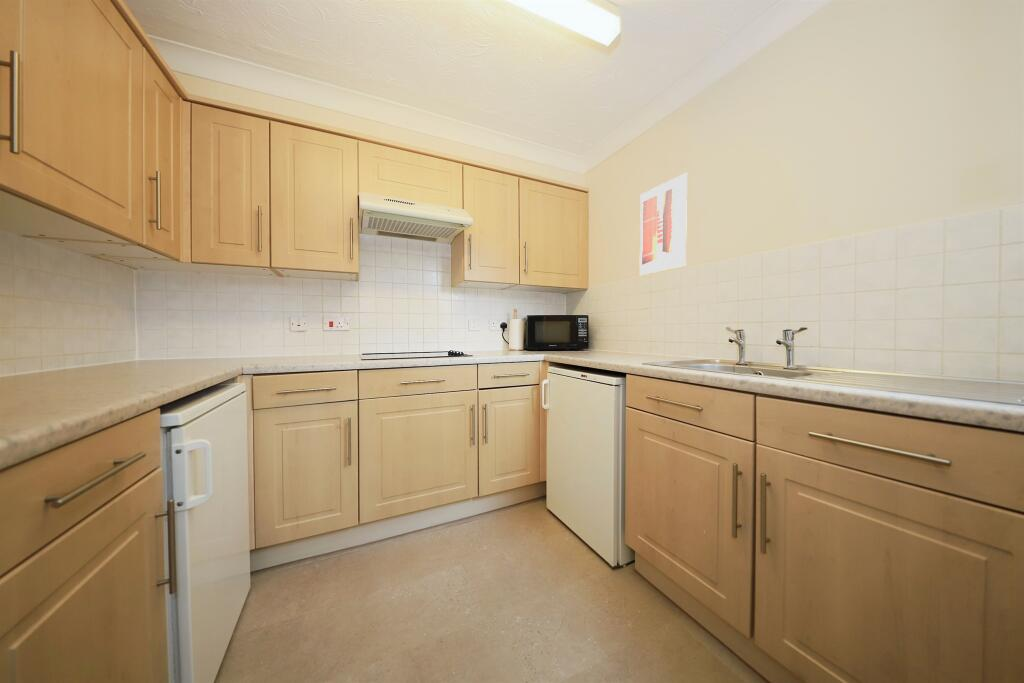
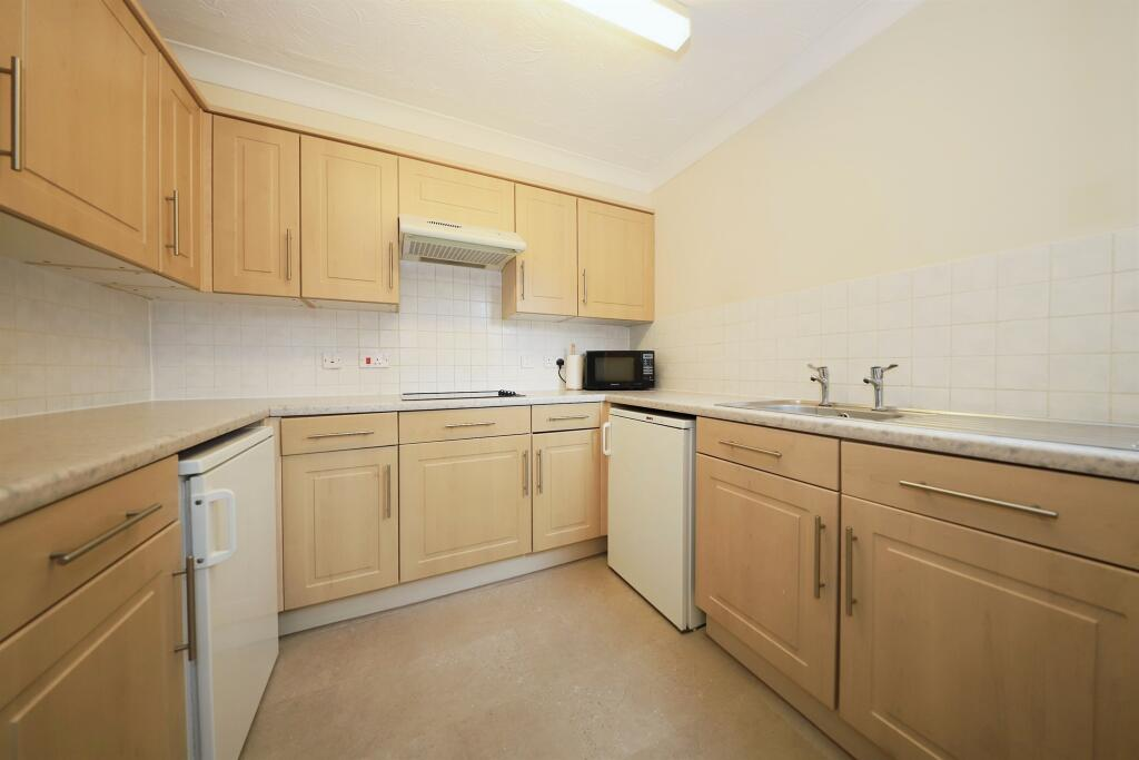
- wall art [638,172,689,276]
